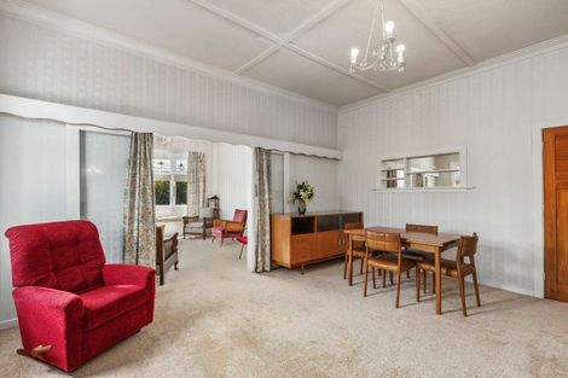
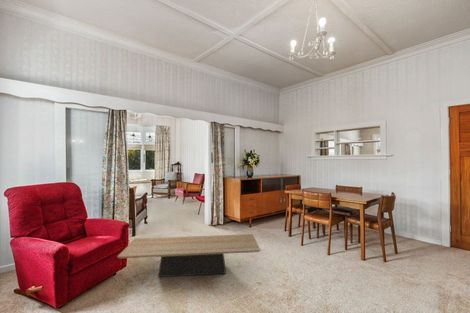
+ coffee table [116,233,262,278]
